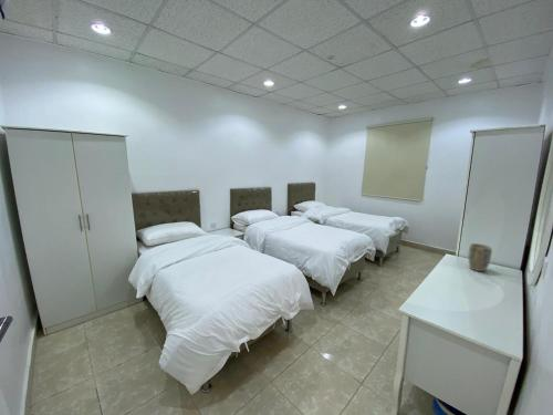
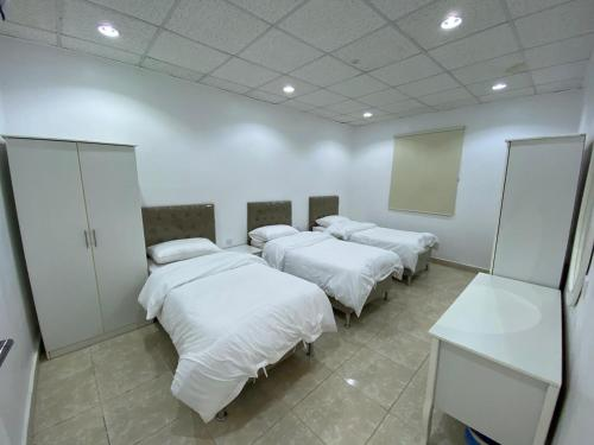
- plant pot [467,242,493,272]
